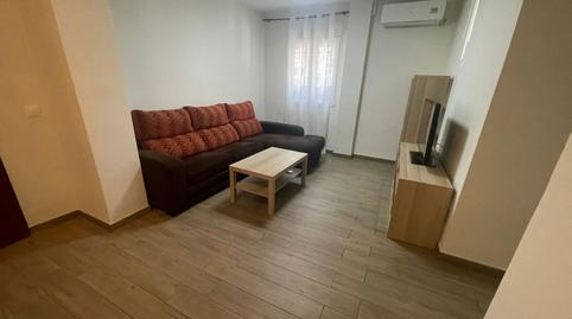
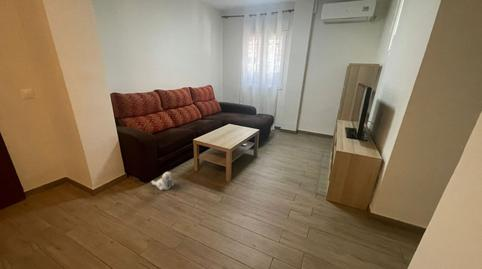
+ plush toy [151,171,175,191]
